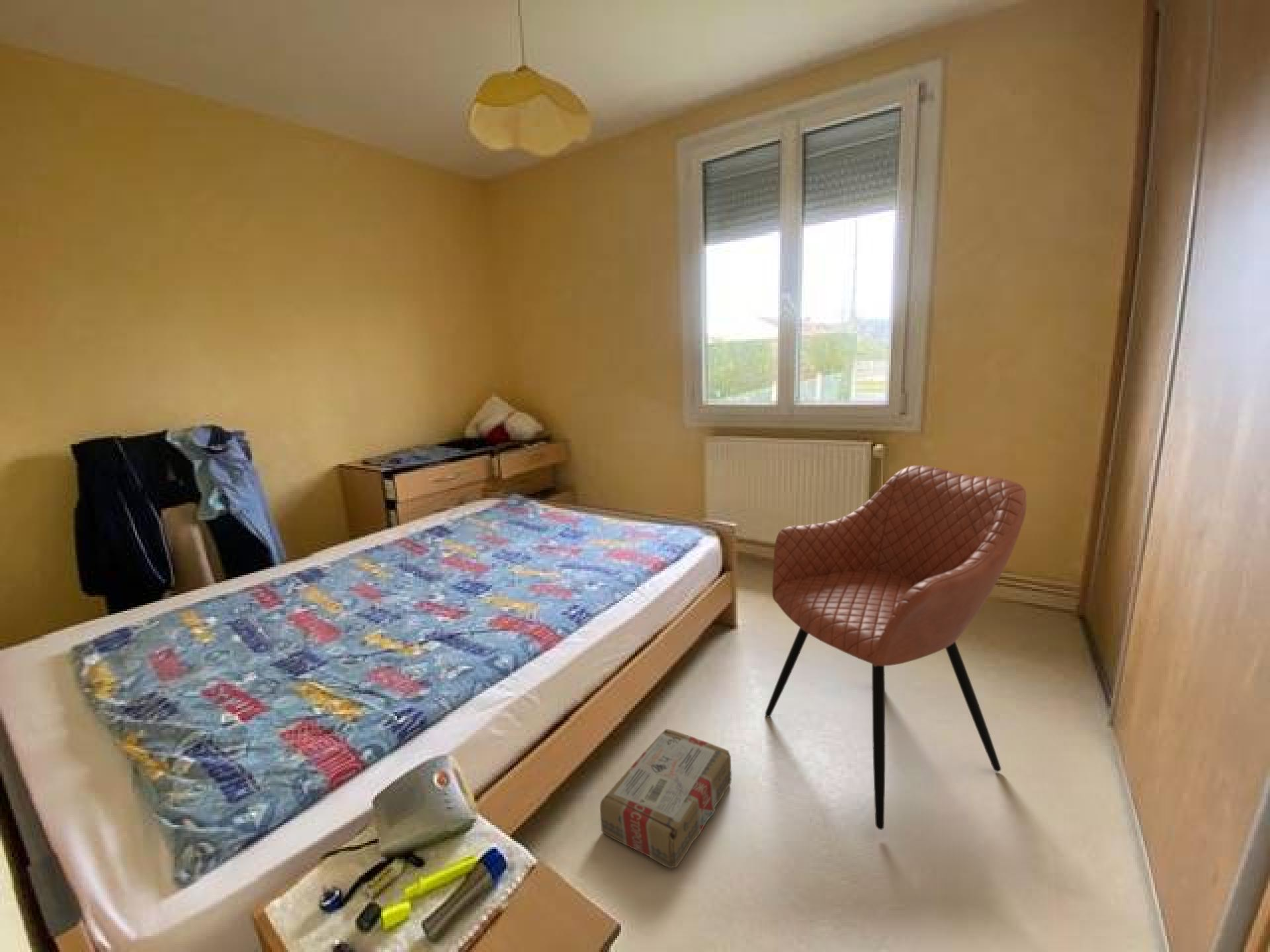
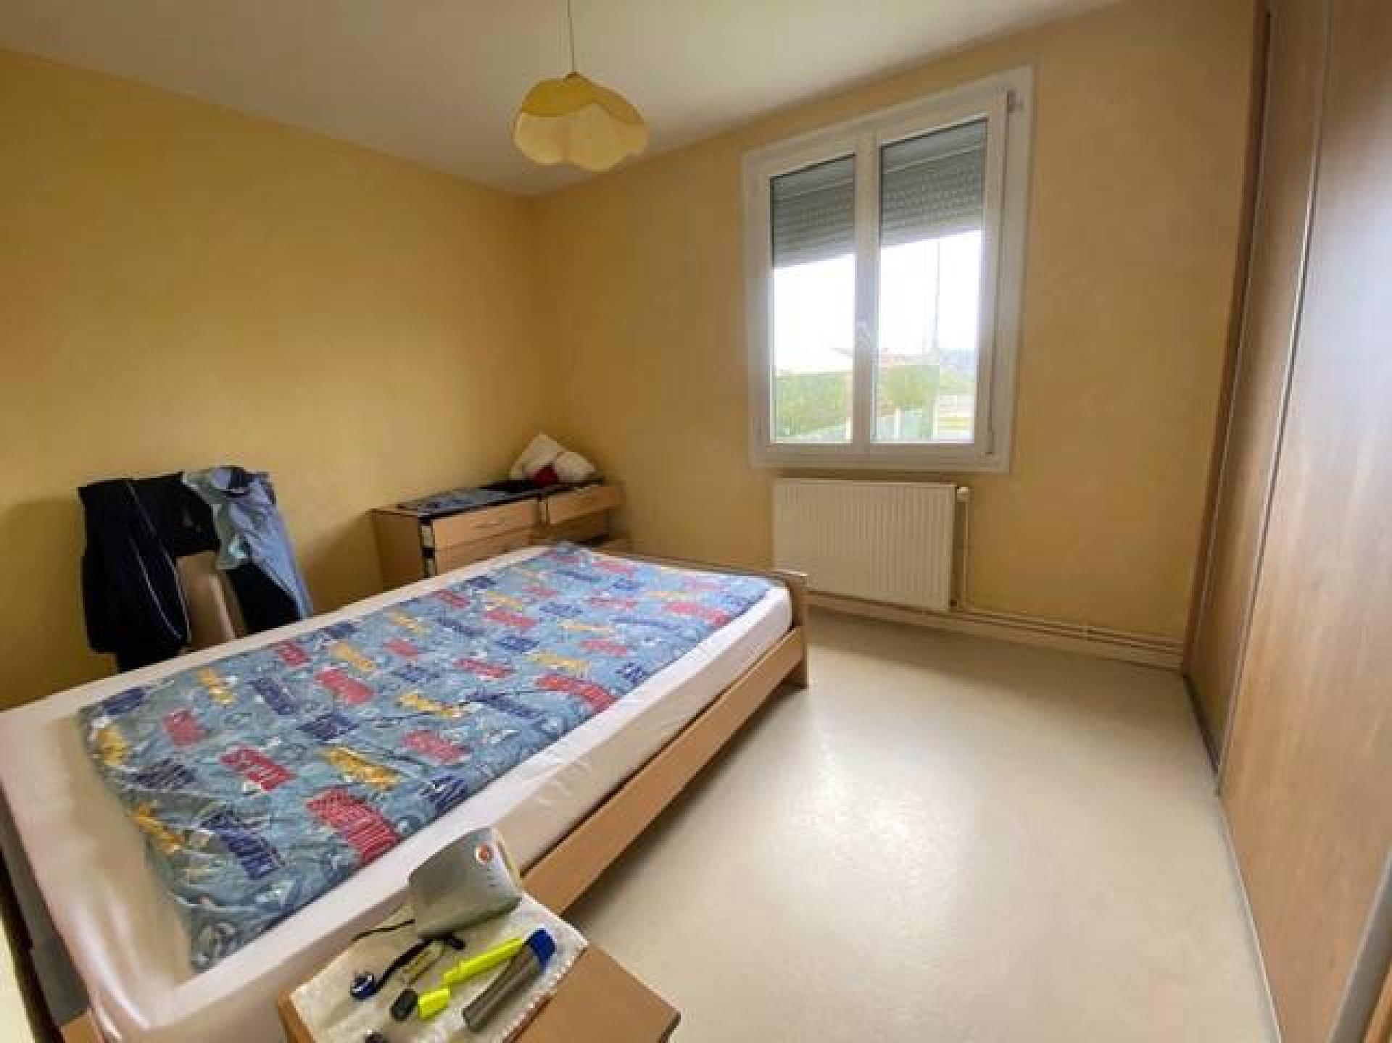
- armchair [765,465,1027,830]
- carton [599,729,732,869]
